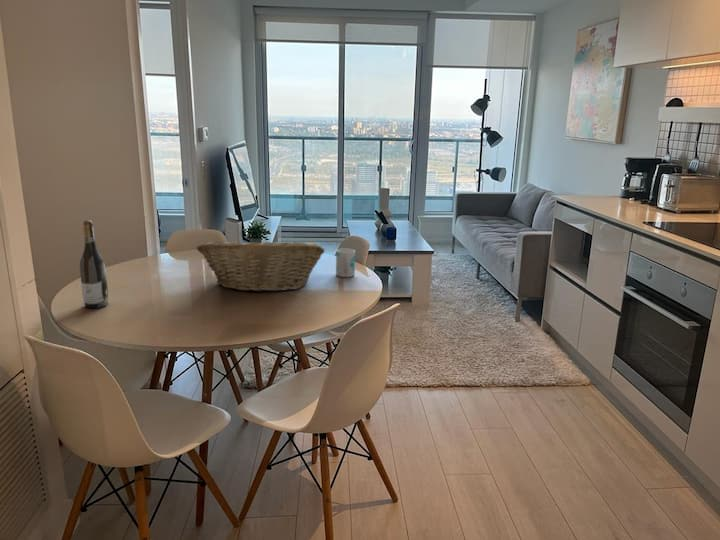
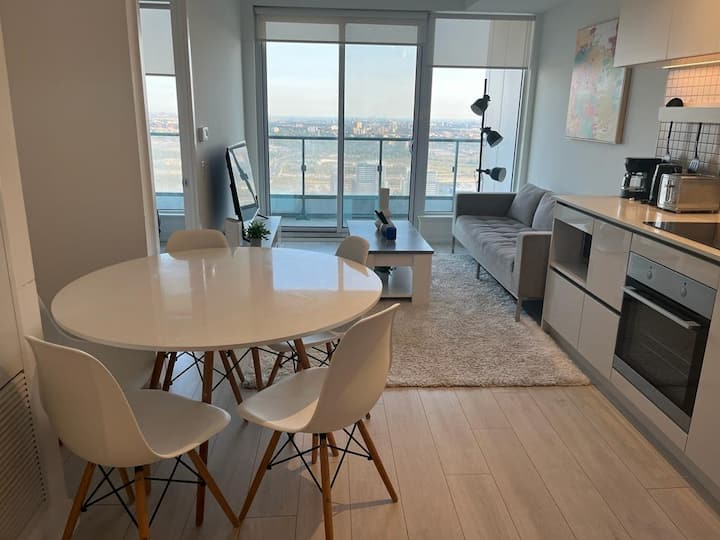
- fruit basket [196,235,326,293]
- wine bottle [79,219,109,309]
- mug [335,247,356,278]
